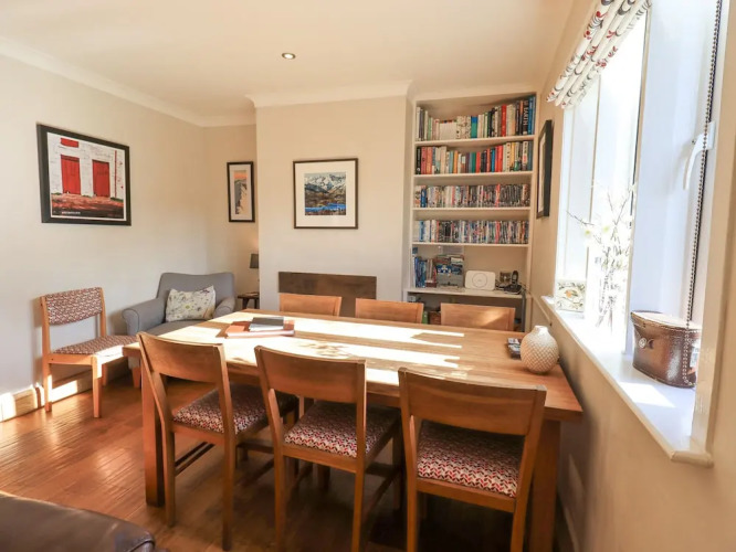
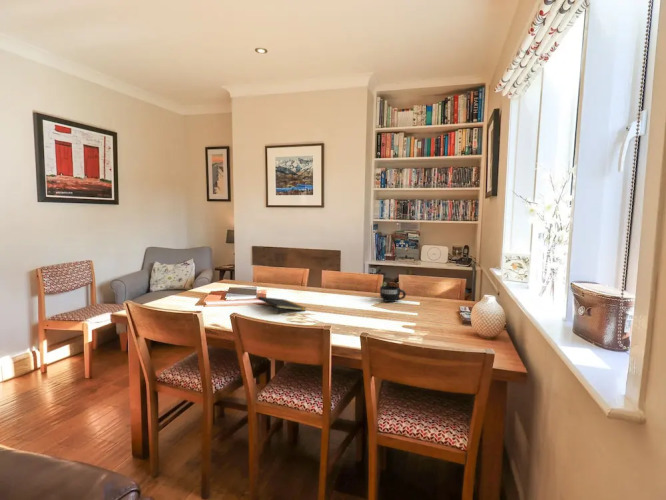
+ notepad [257,296,307,316]
+ mug [379,285,407,303]
